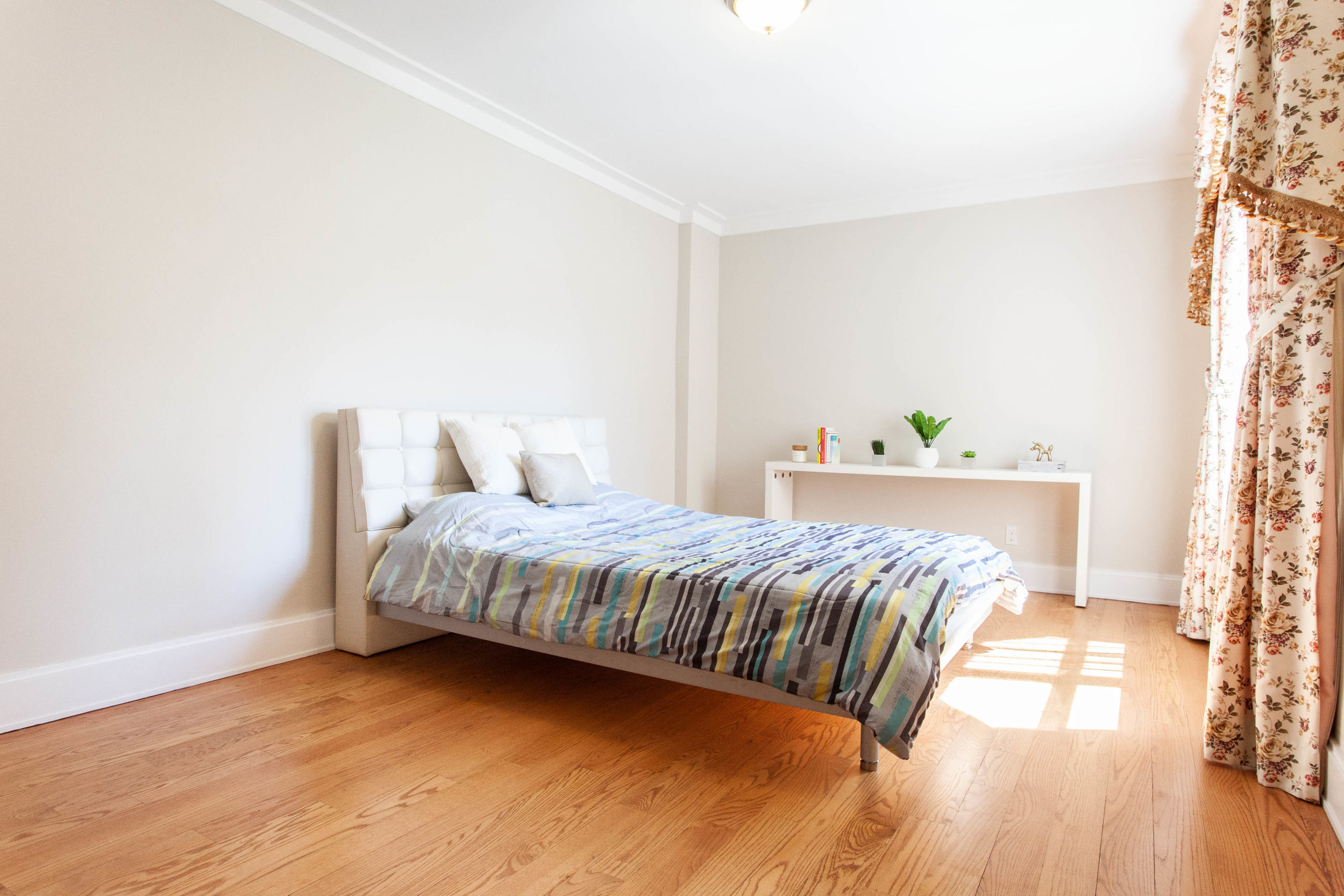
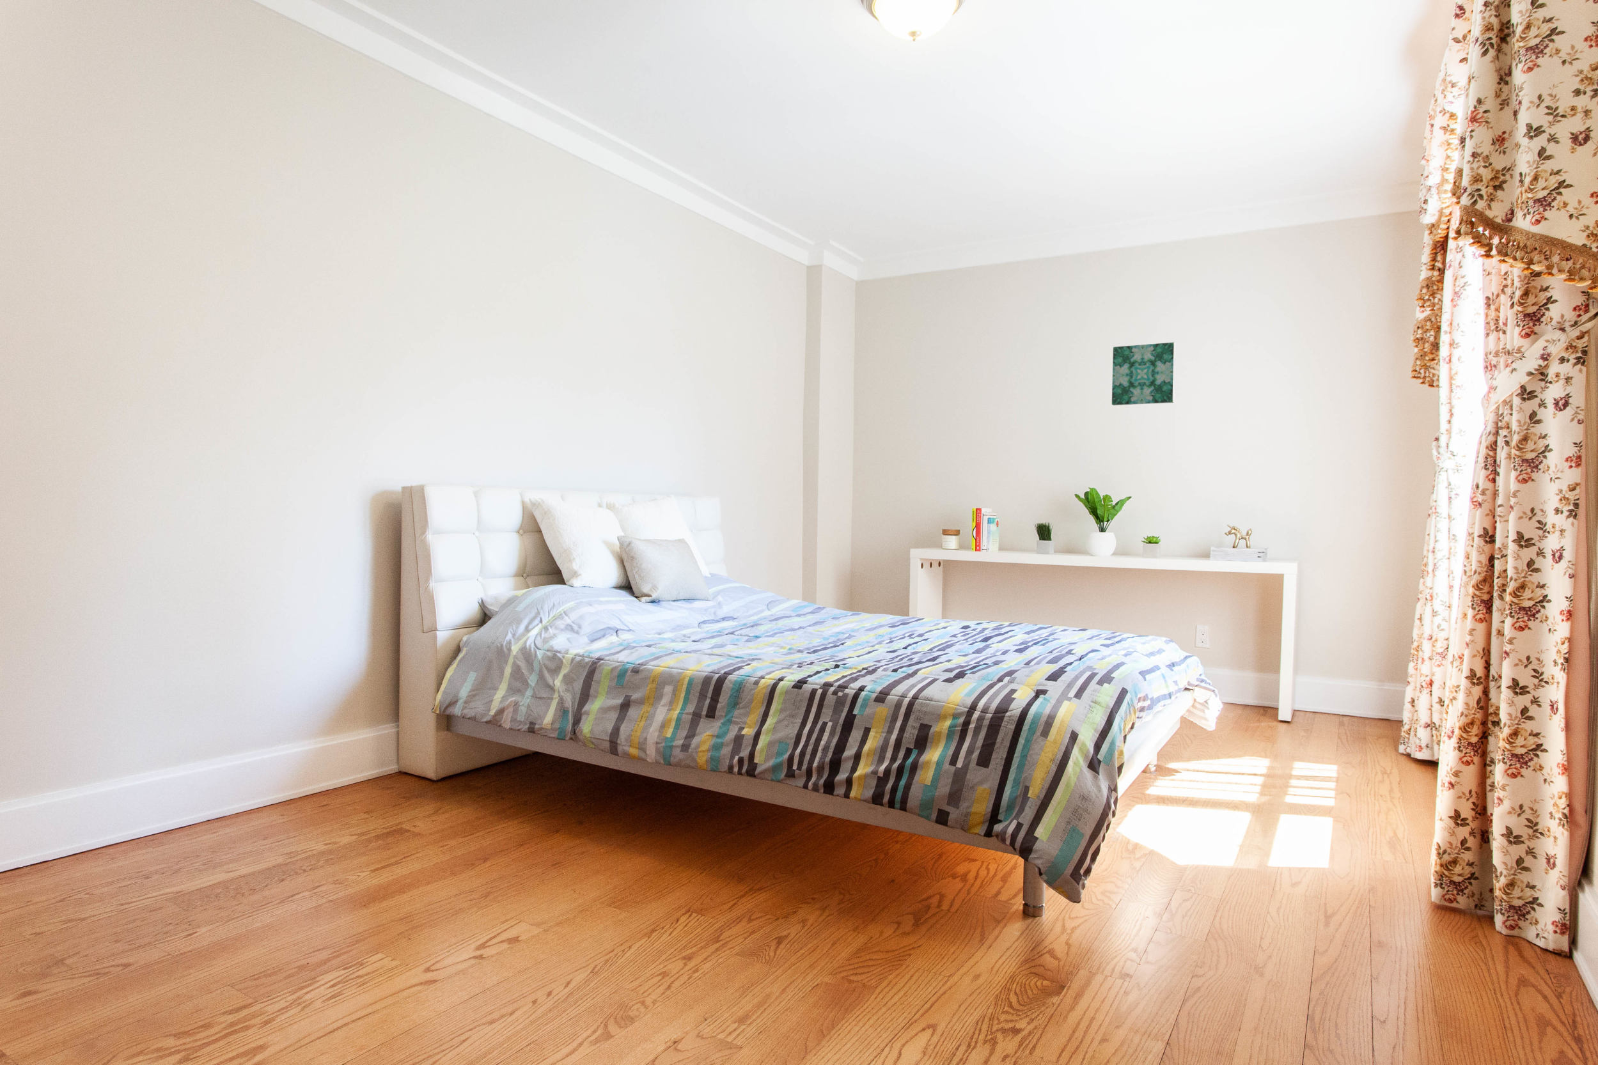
+ wall art [1112,341,1176,407]
